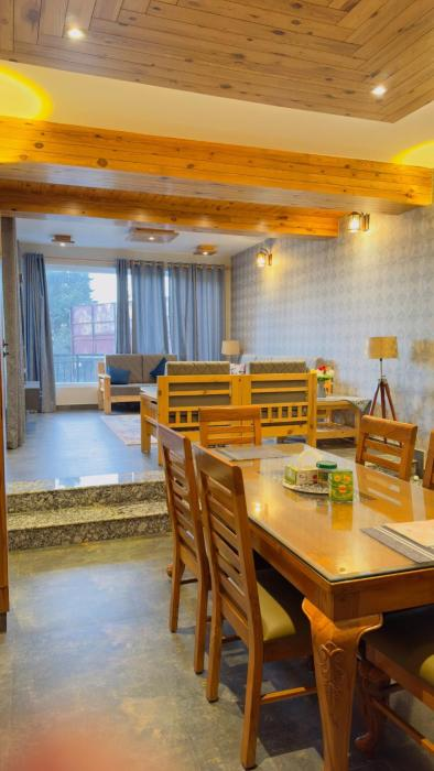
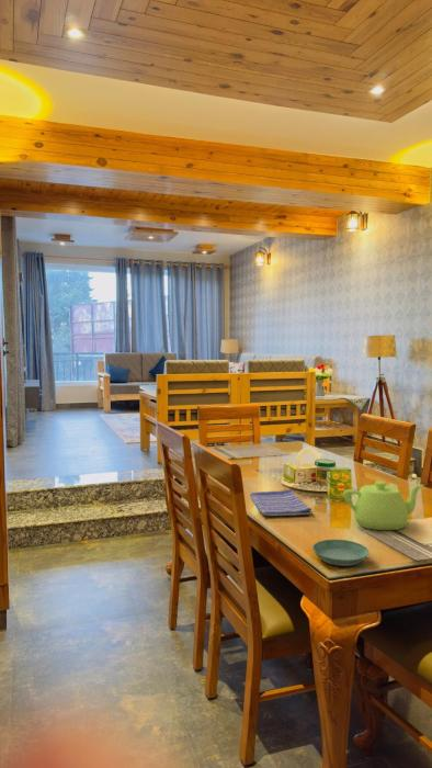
+ saucer [311,539,371,567]
+ teapot [342,481,424,531]
+ dish towel [249,488,312,517]
